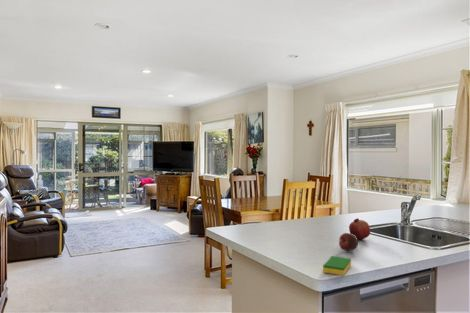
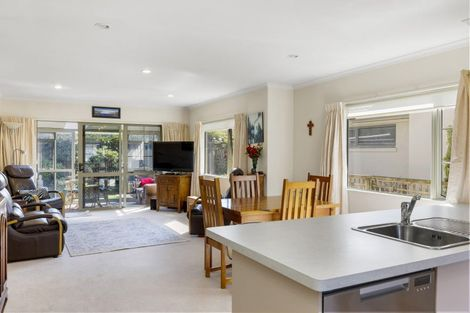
- dish sponge [322,255,352,276]
- fruit [348,218,371,241]
- apple [338,232,359,252]
